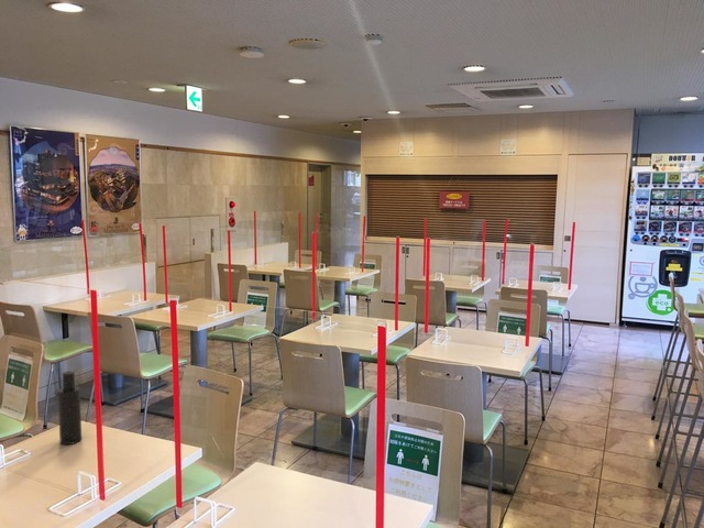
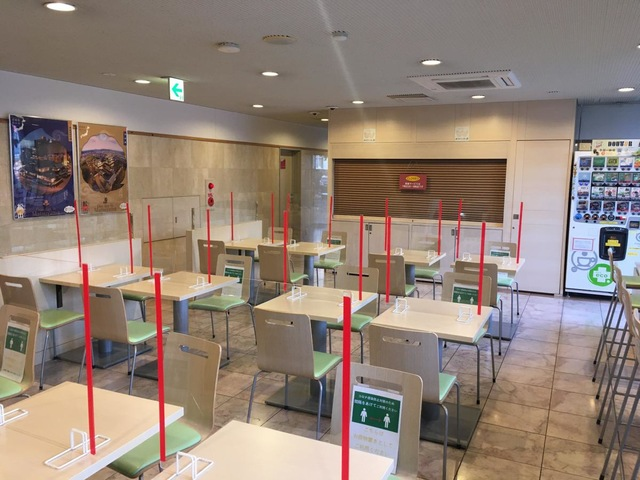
- atomizer [57,370,82,446]
